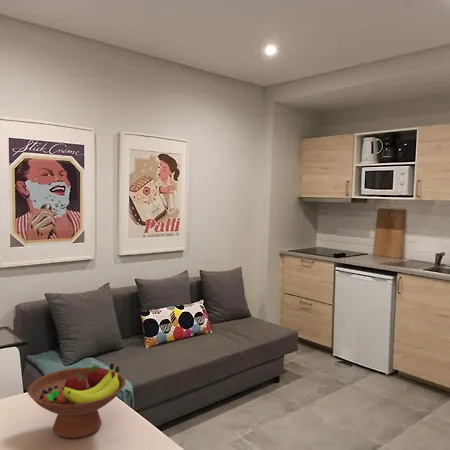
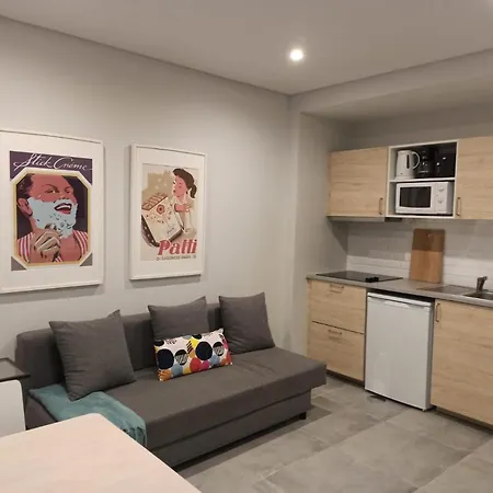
- fruit bowl [27,362,127,439]
